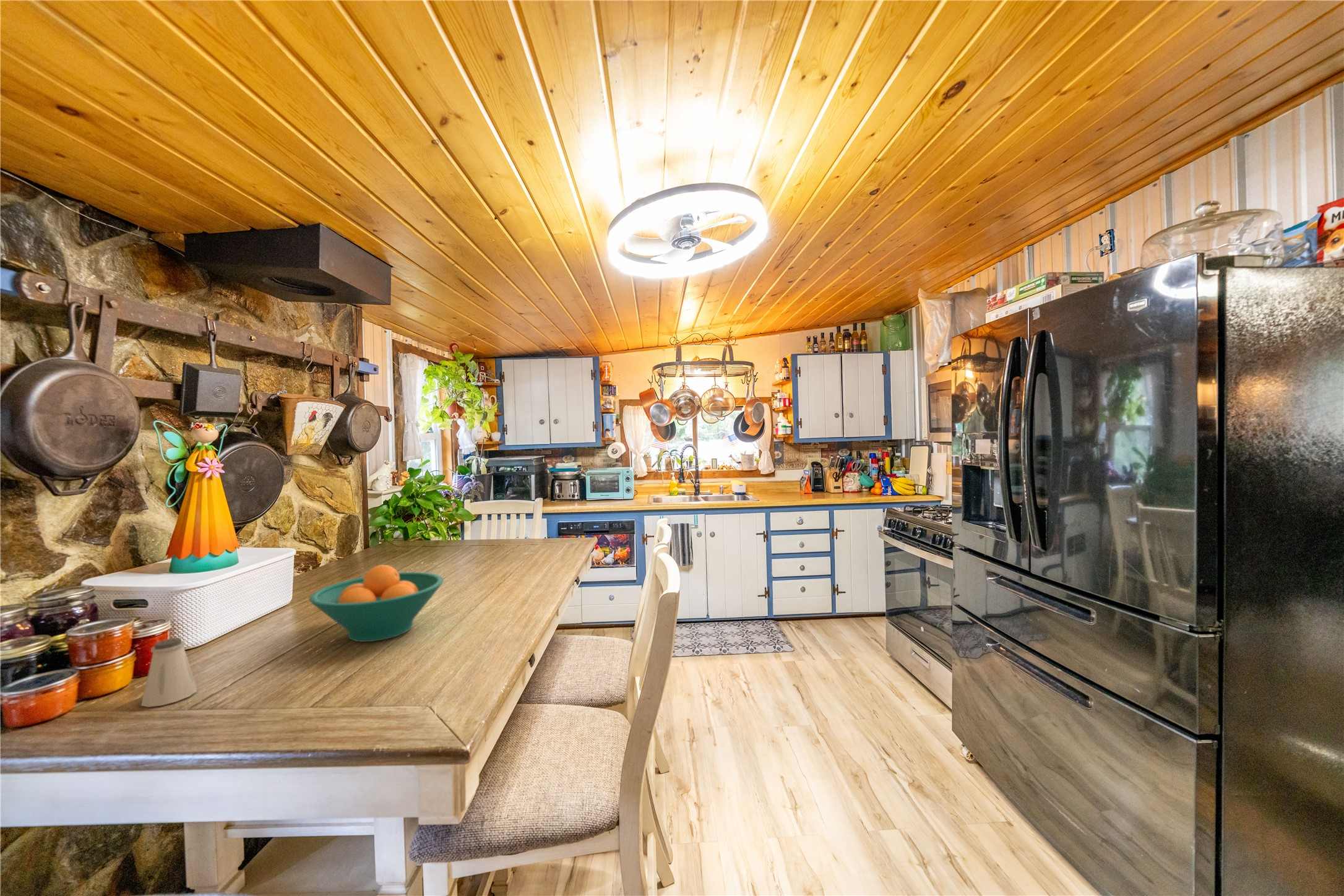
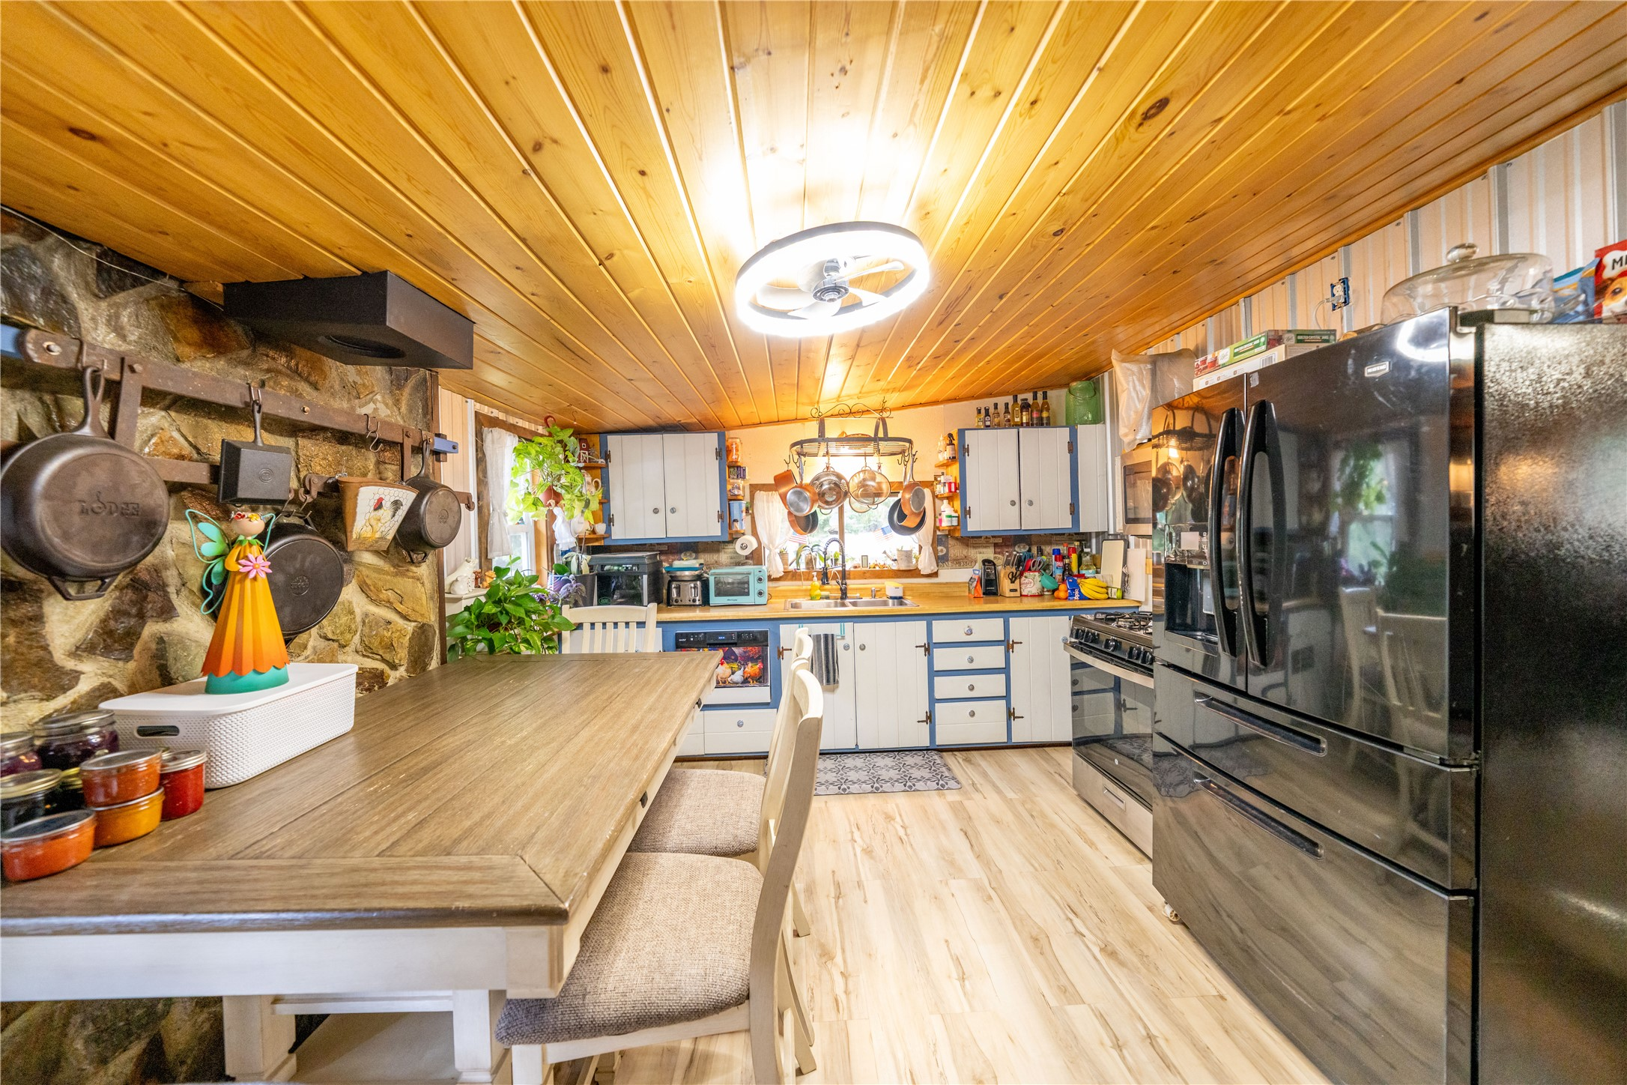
- saltshaker [140,637,197,708]
- fruit bowl [309,564,444,642]
